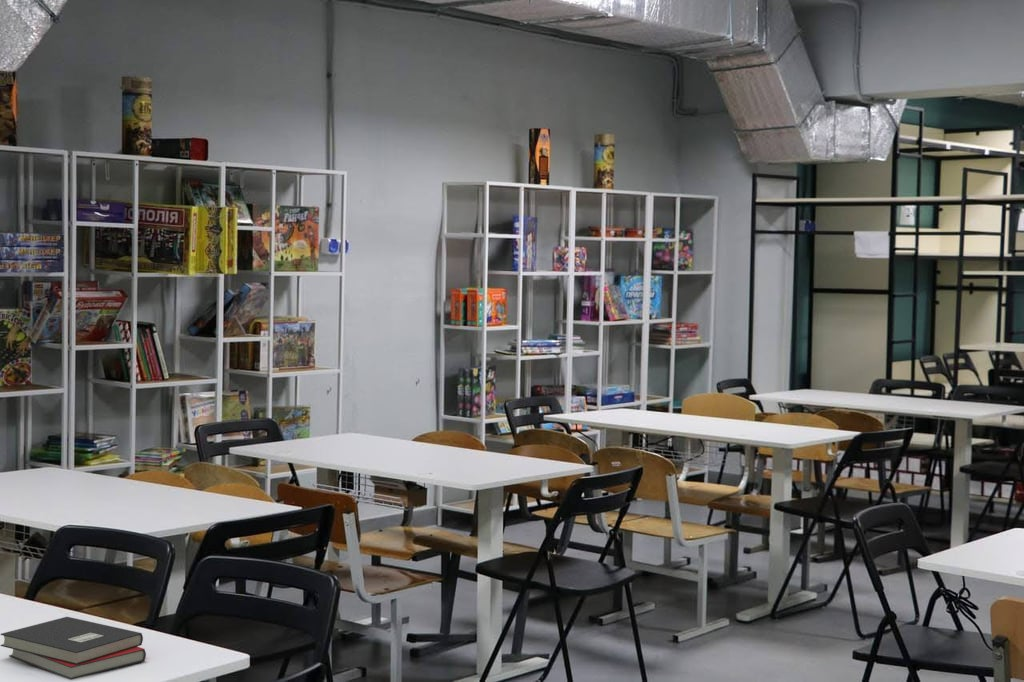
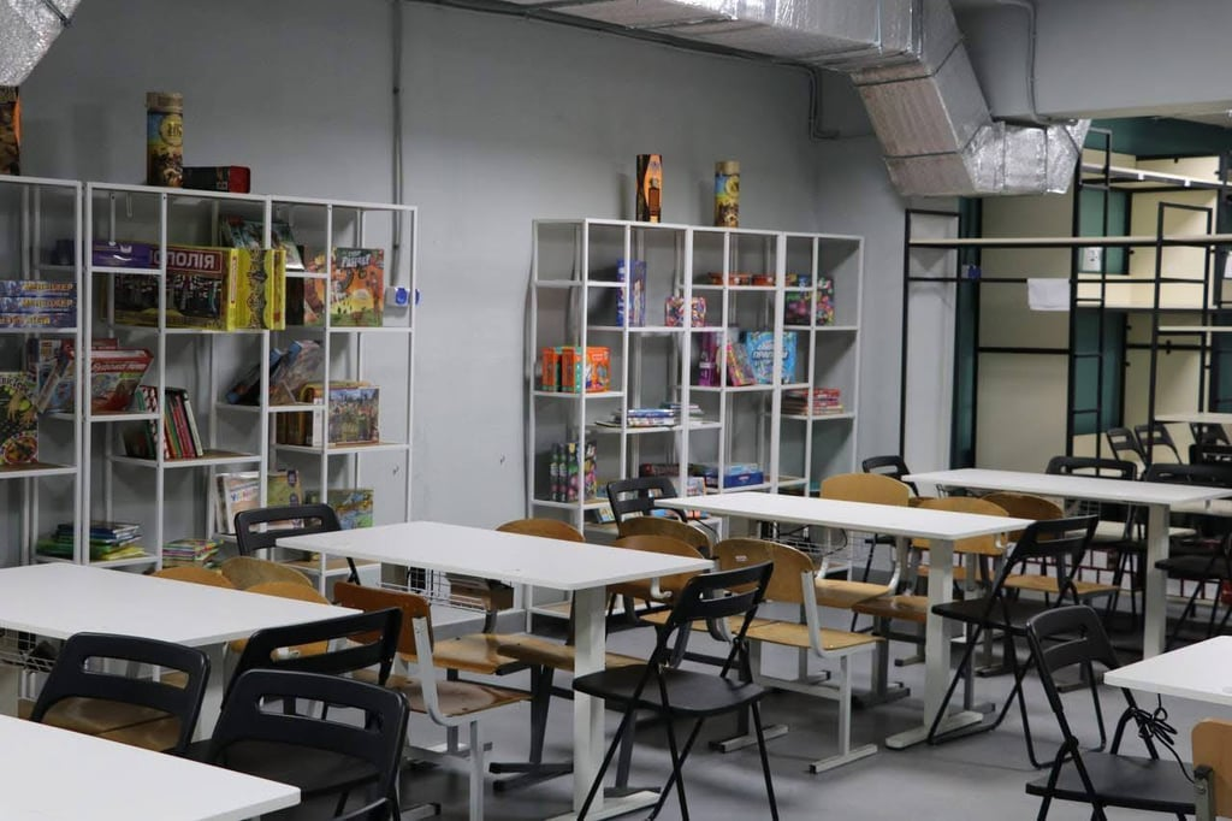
- hardback book [0,616,147,681]
